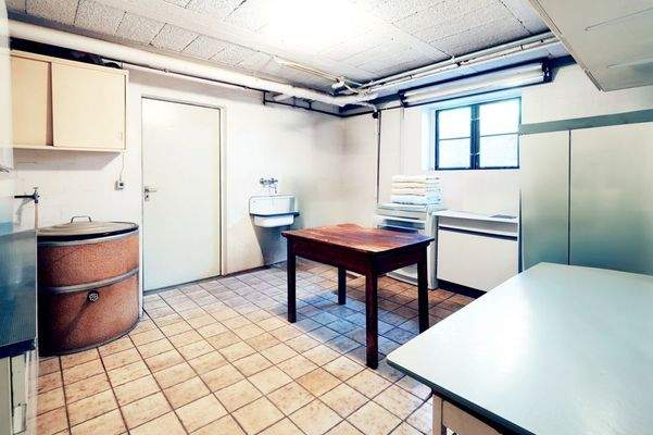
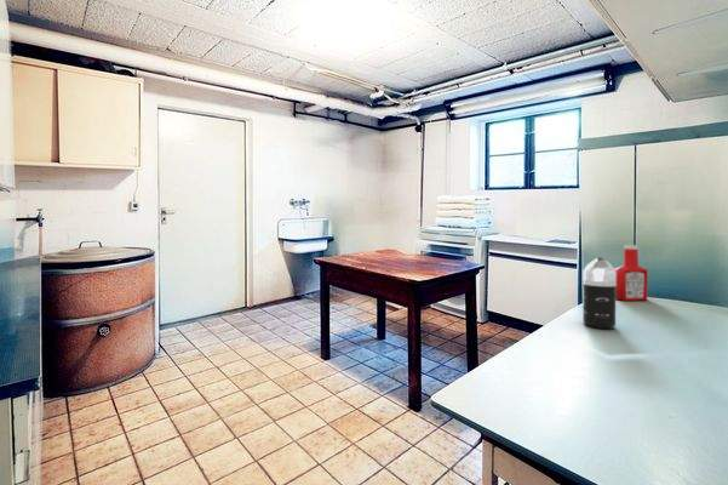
+ spray bottle [581,256,617,330]
+ soap bottle [614,244,649,302]
